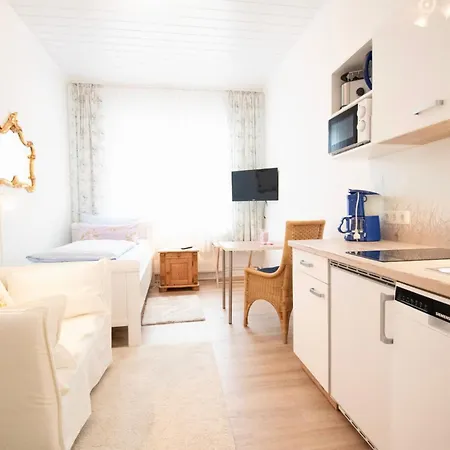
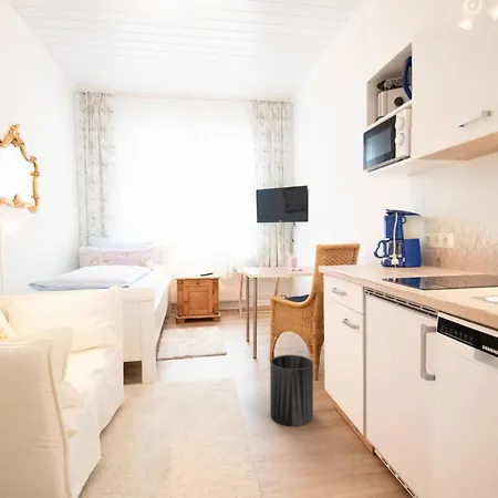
+ trash can [269,354,314,427]
